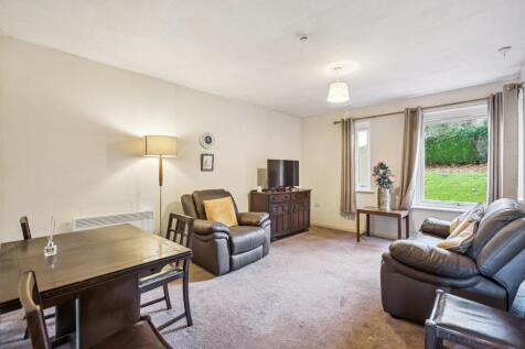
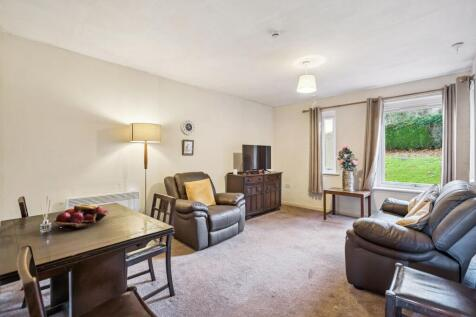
+ fruit basket [53,204,109,231]
